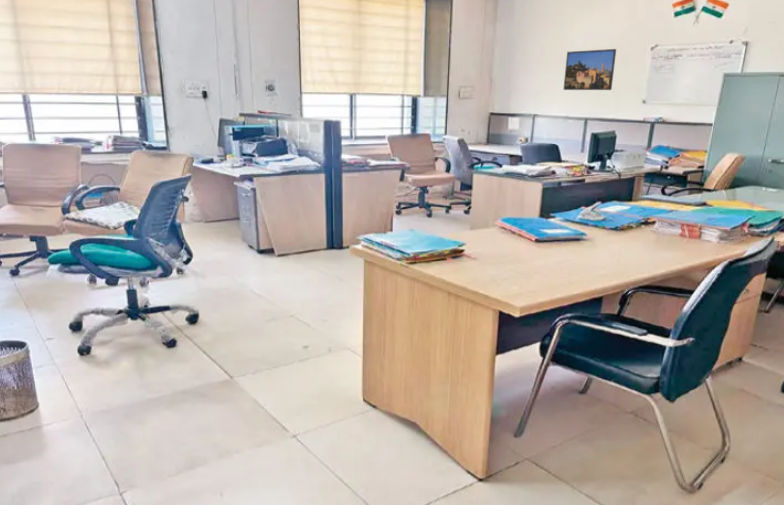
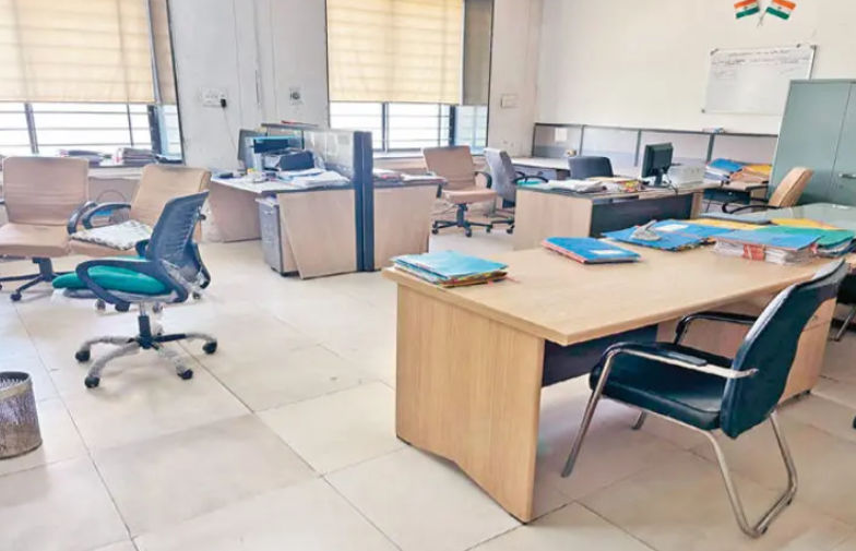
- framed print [562,48,617,91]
